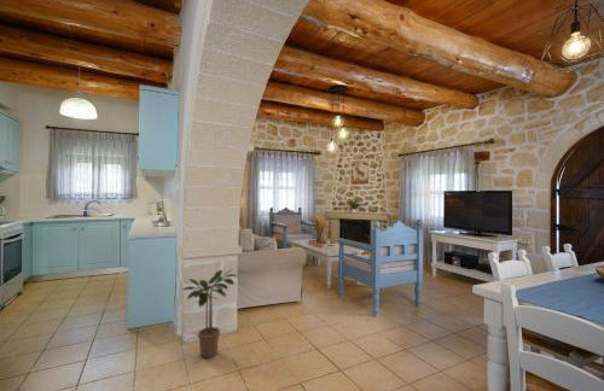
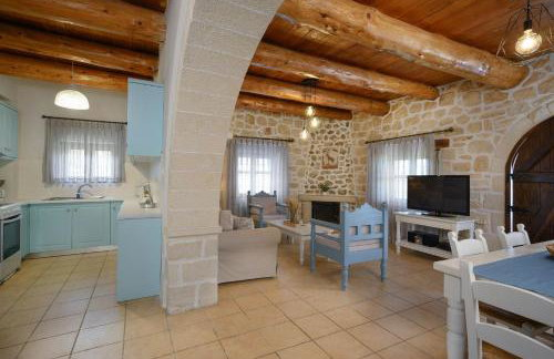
- potted plant [181,268,238,358]
